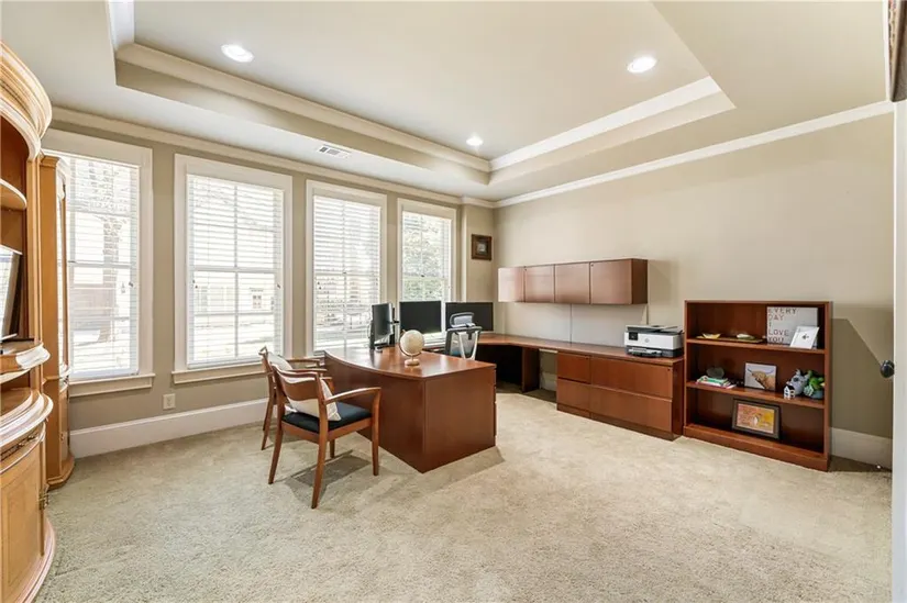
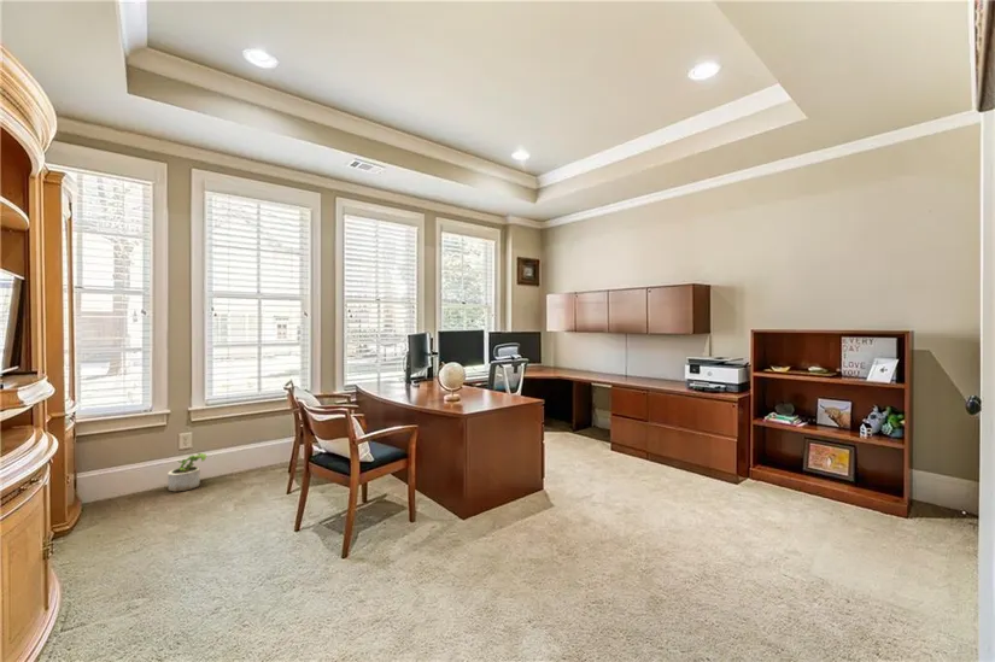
+ potted plant [166,452,207,492]
